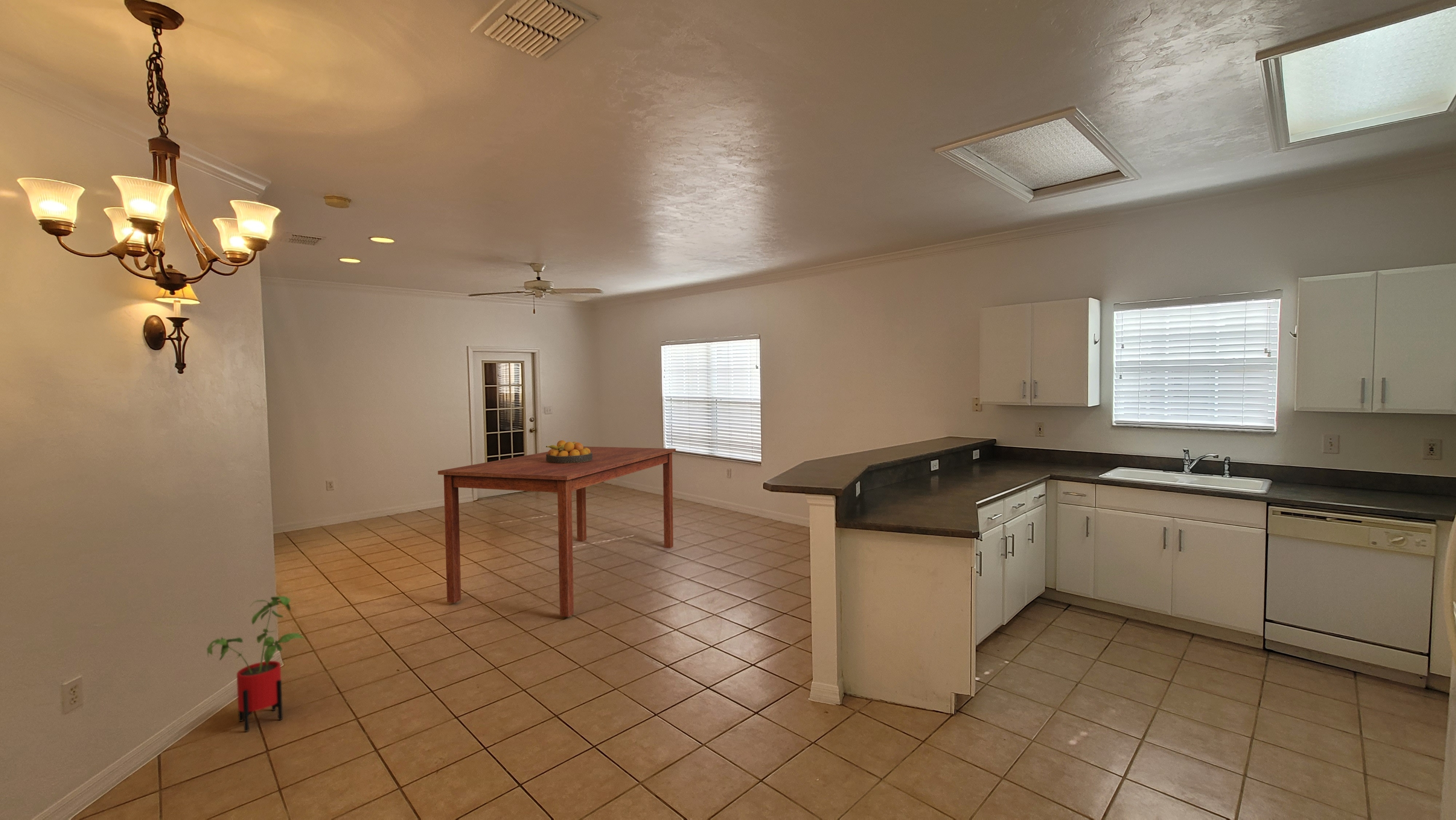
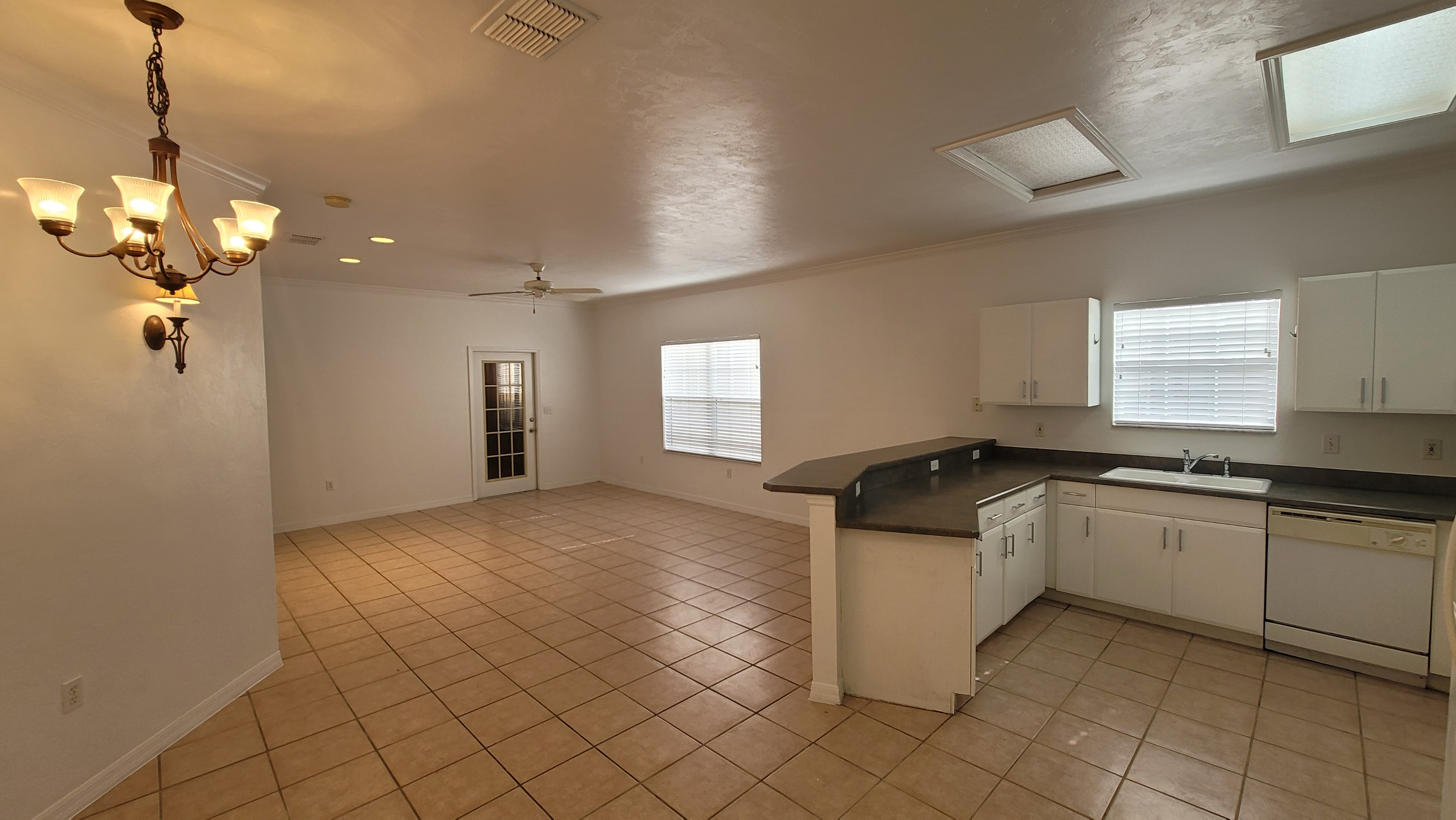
- fruit bowl [546,440,593,463]
- dining table [437,446,676,618]
- house plant [206,596,305,732]
